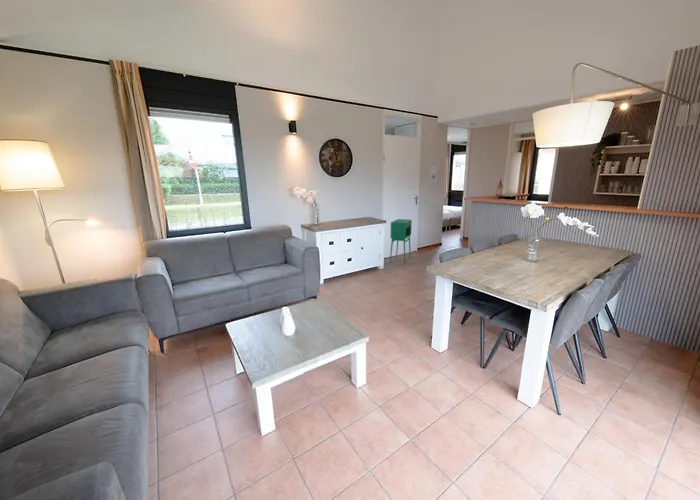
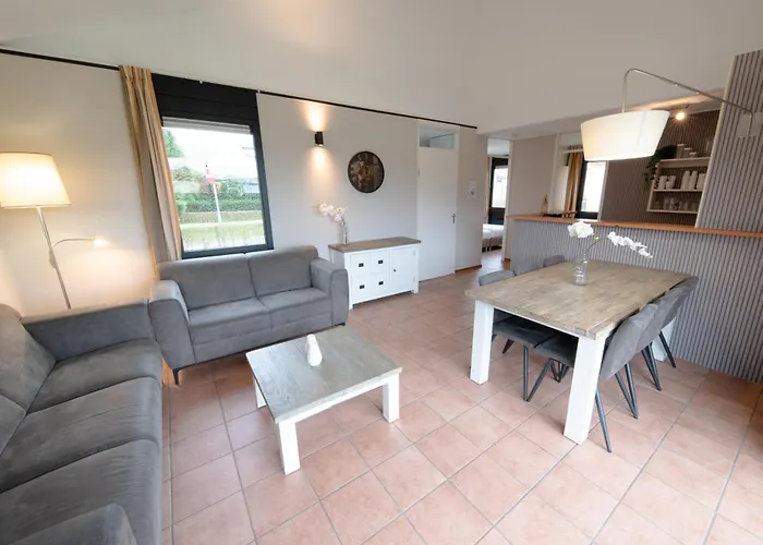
- storage cabinet [389,218,413,265]
